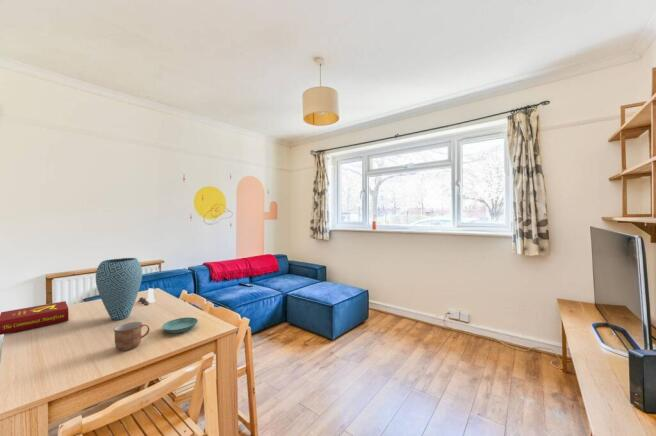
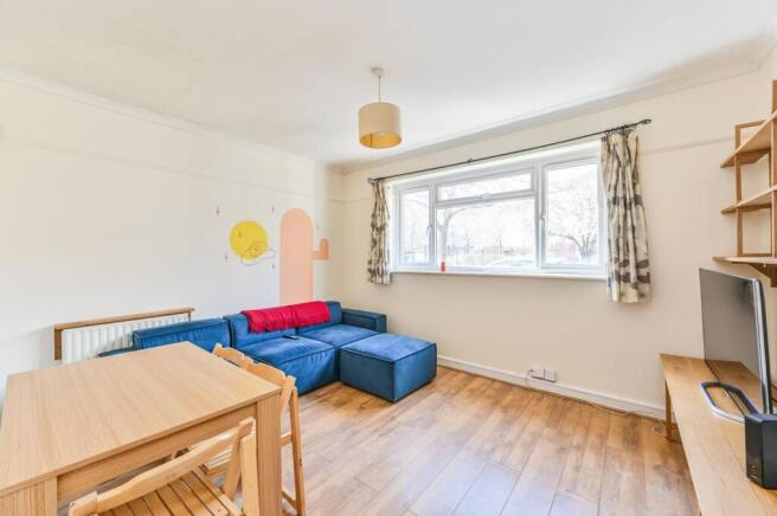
- salt and pepper shaker set [137,287,156,306]
- mug [113,321,150,352]
- vase [95,257,143,321]
- saucer [161,316,199,334]
- book [0,300,70,336]
